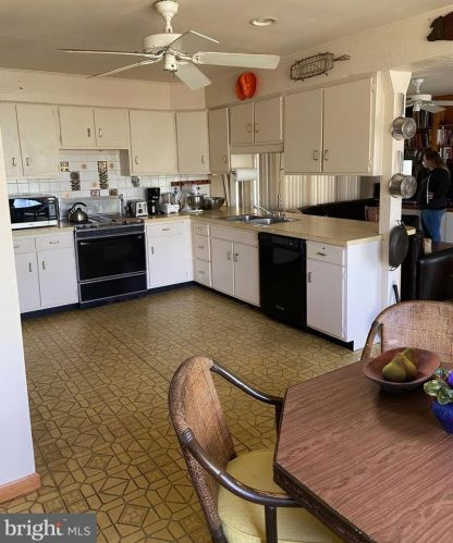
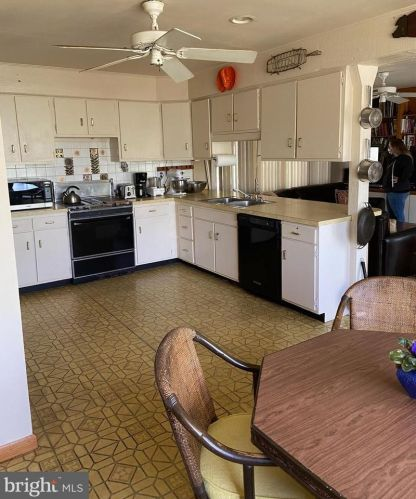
- fruit bowl [362,346,443,395]
